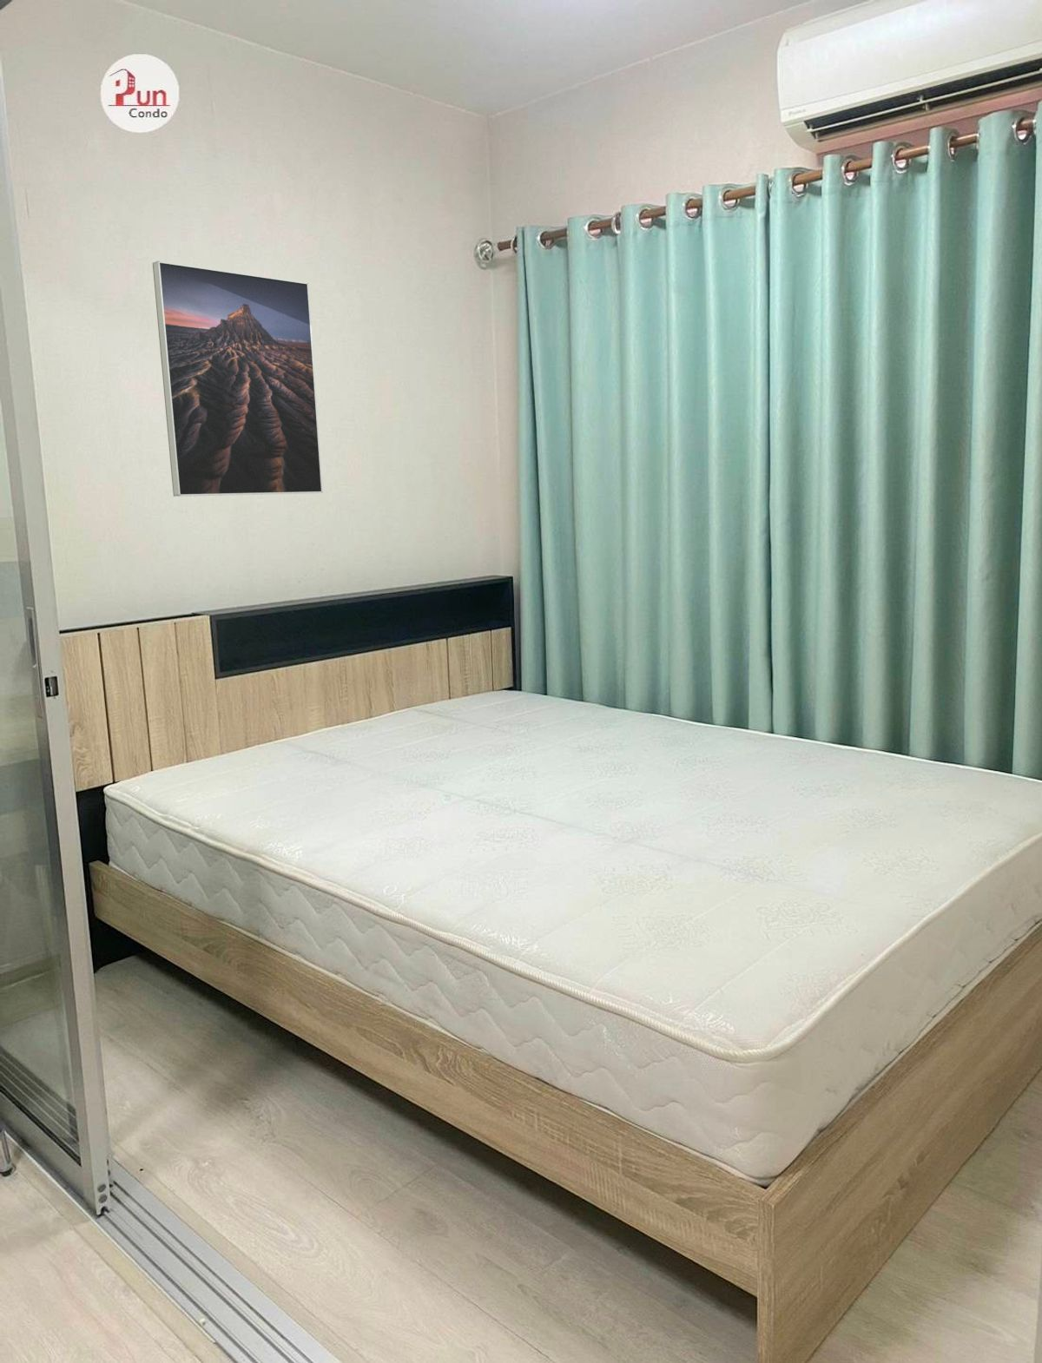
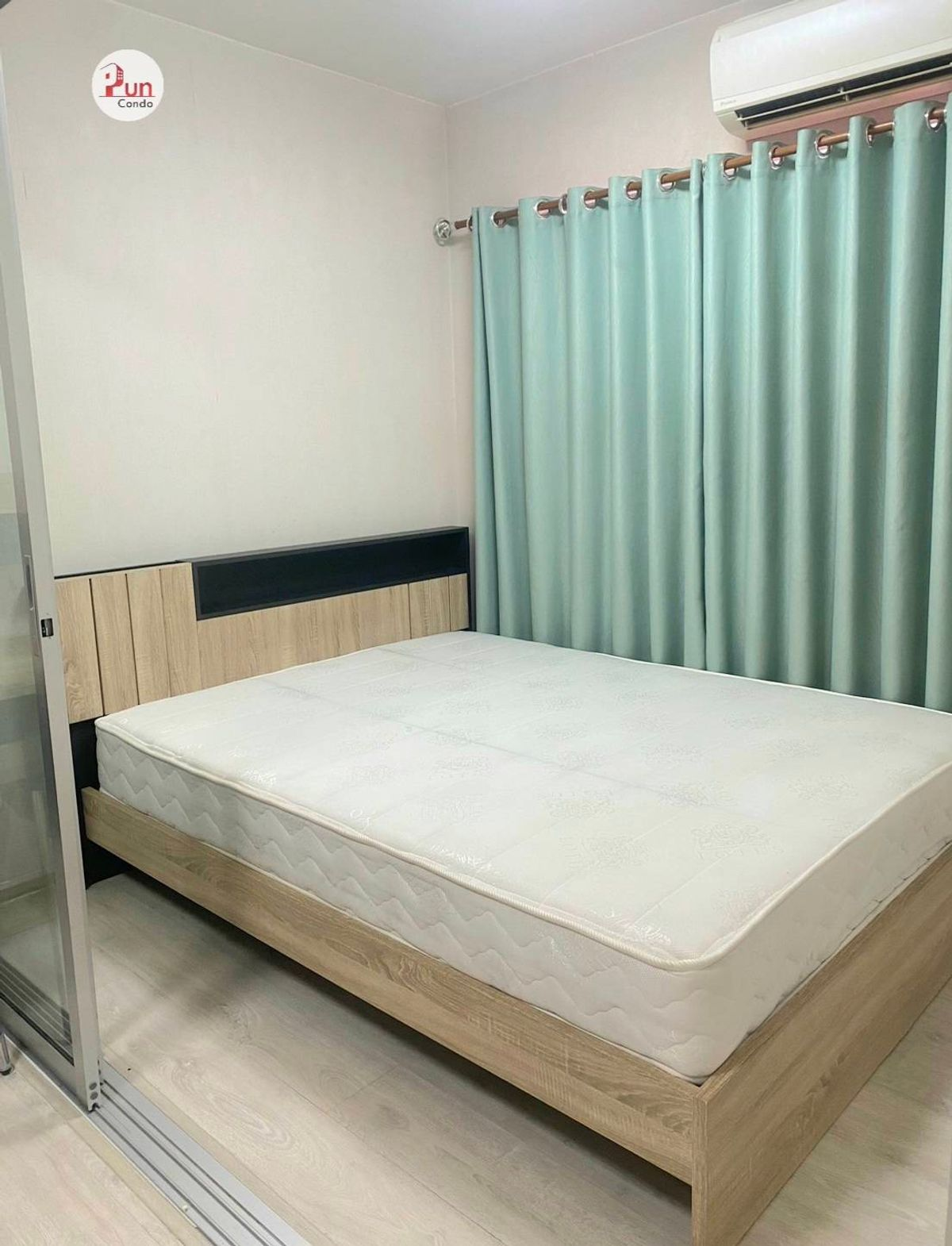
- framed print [152,260,324,498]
